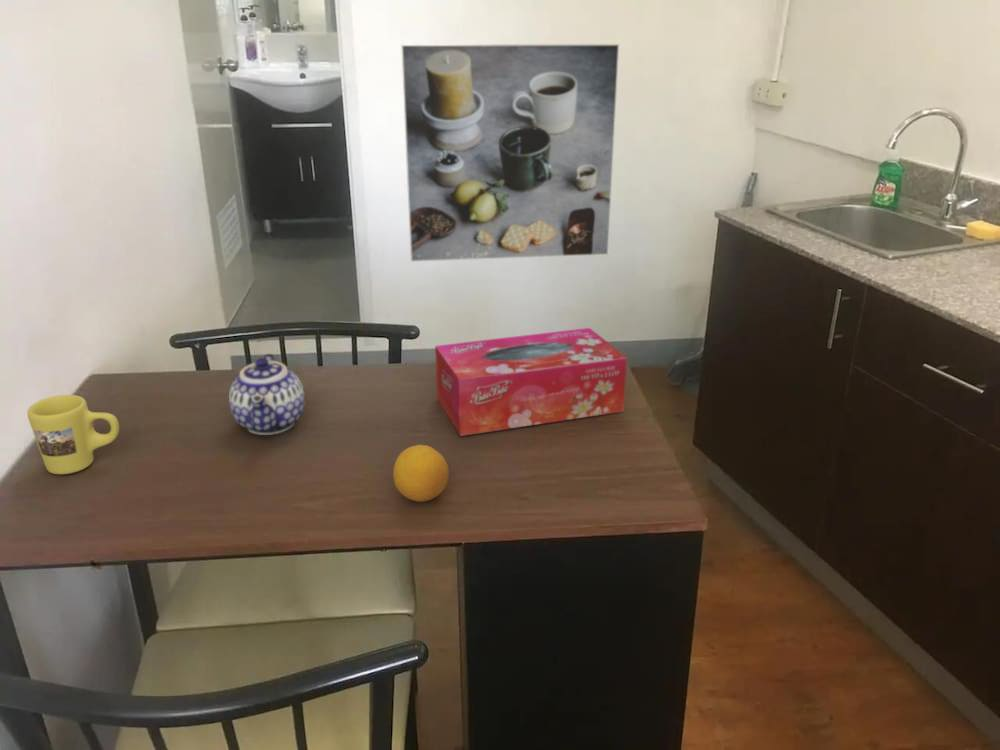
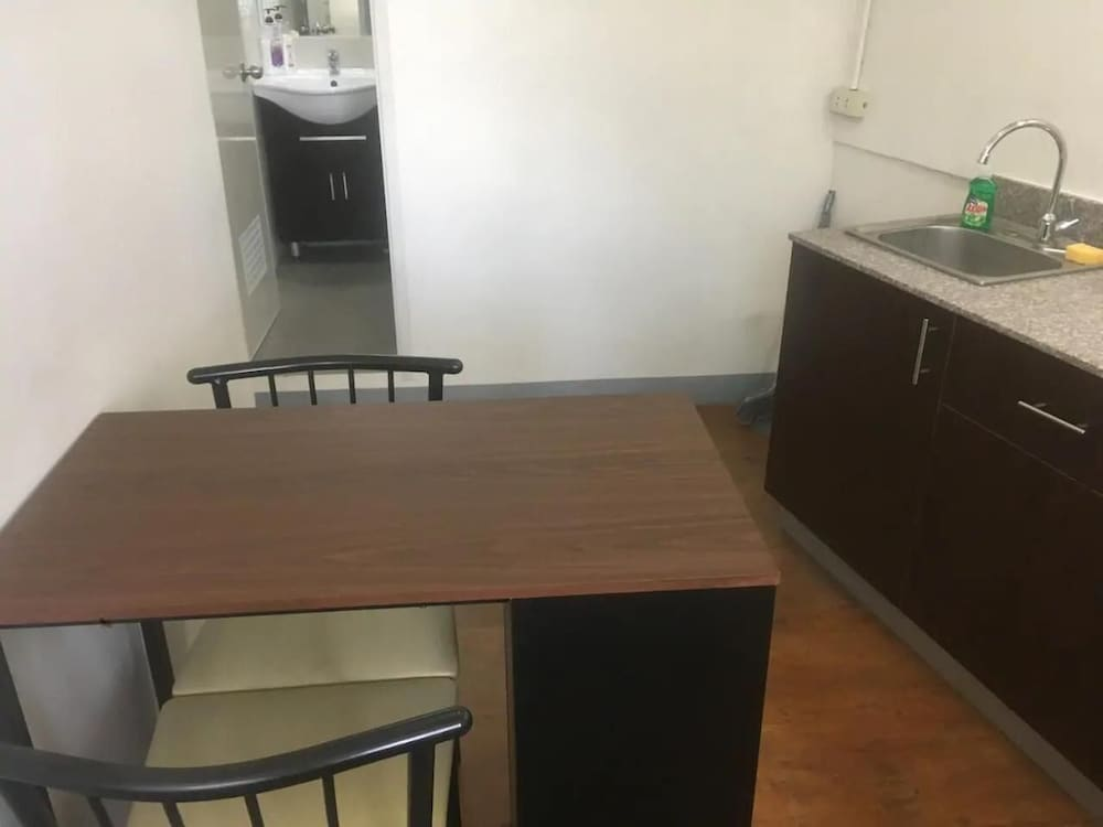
- teapot [228,353,306,436]
- mug [26,394,120,475]
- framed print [400,43,620,263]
- fruit [392,440,450,503]
- tissue box [434,327,628,437]
